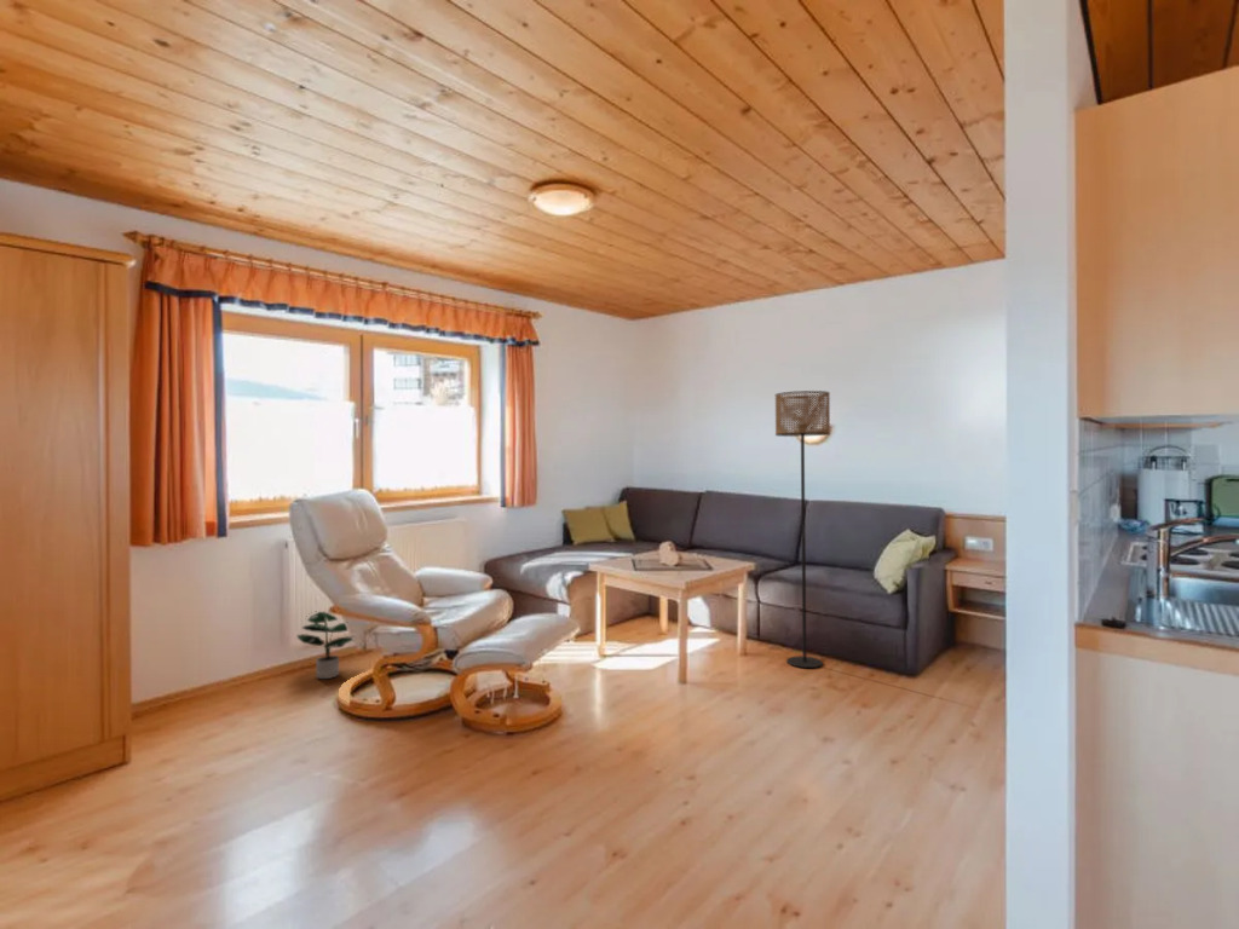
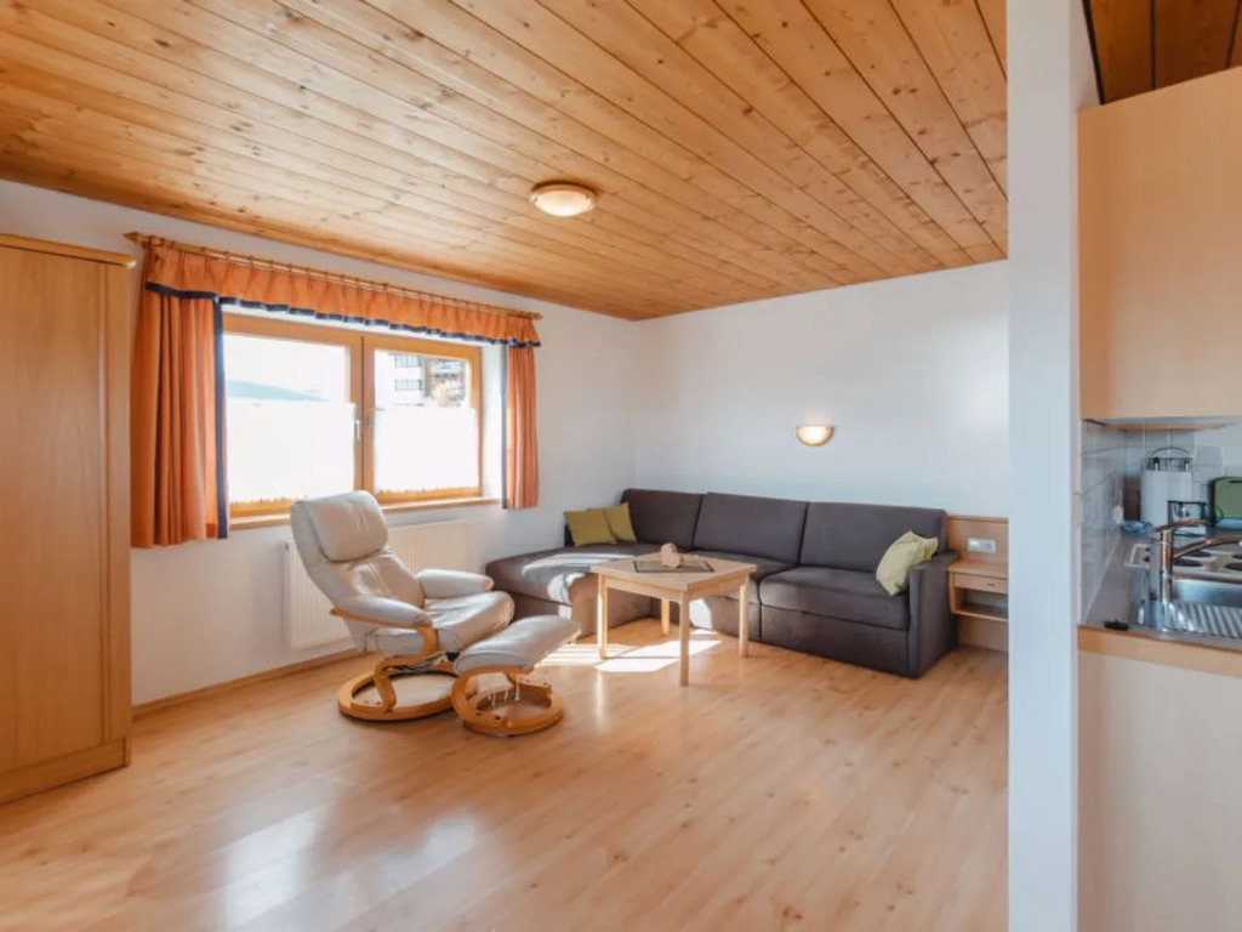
- potted plant [295,611,355,680]
- floor lamp [774,390,831,669]
